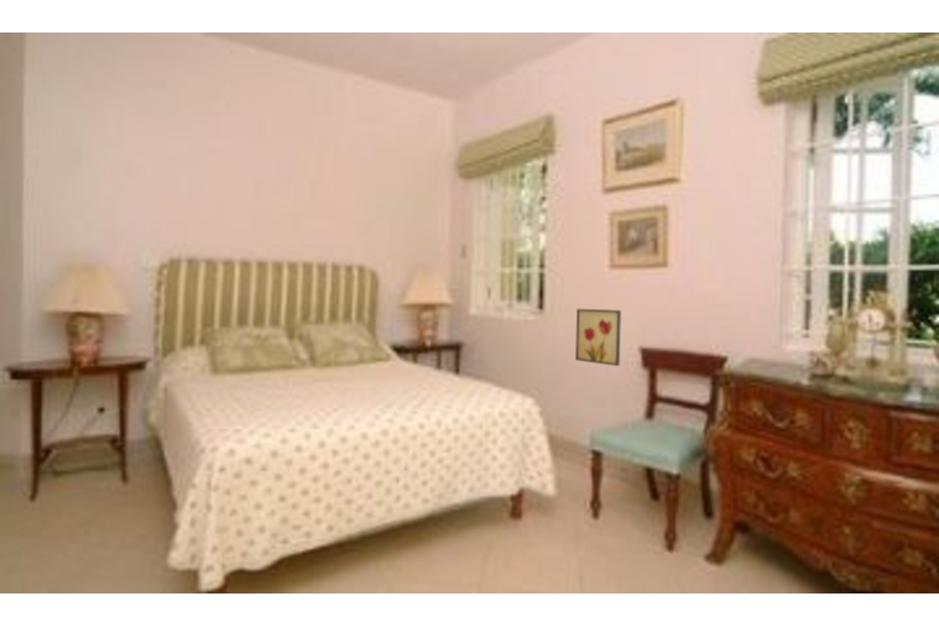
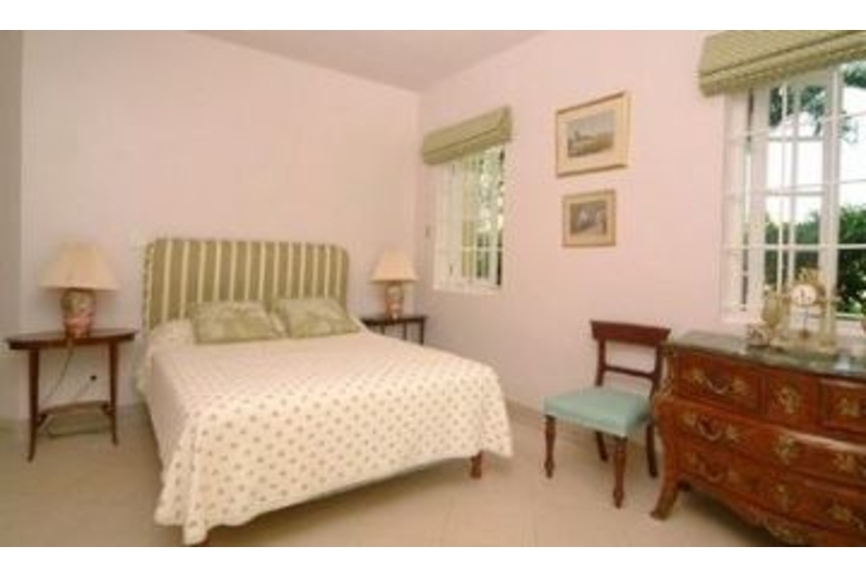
- wall art [574,308,622,367]
